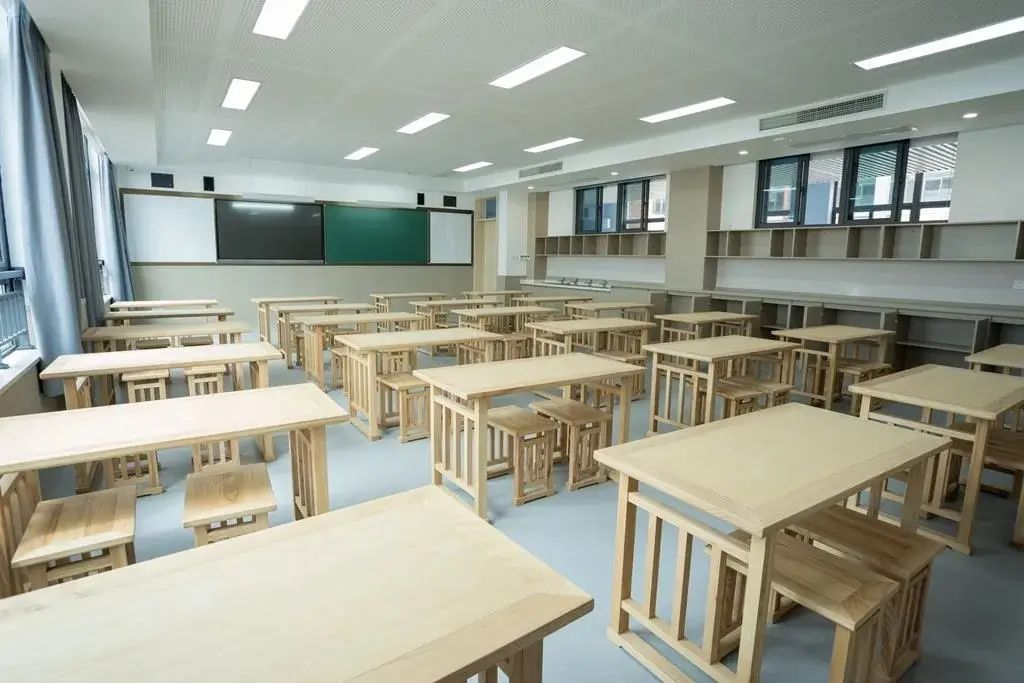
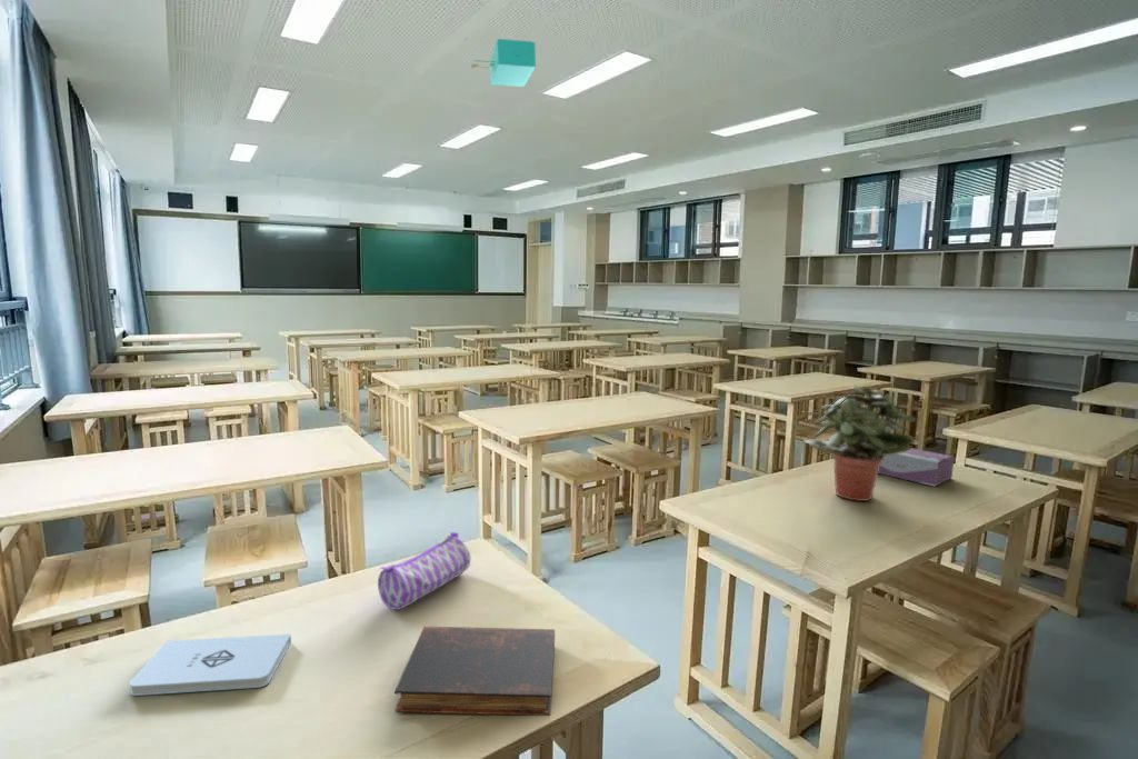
+ book [393,626,556,717]
+ pencil case [377,531,471,611]
+ tissue box [878,447,956,488]
+ projector [470,38,537,88]
+ potted plant [800,385,917,502]
+ notepad [129,633,292,697]
